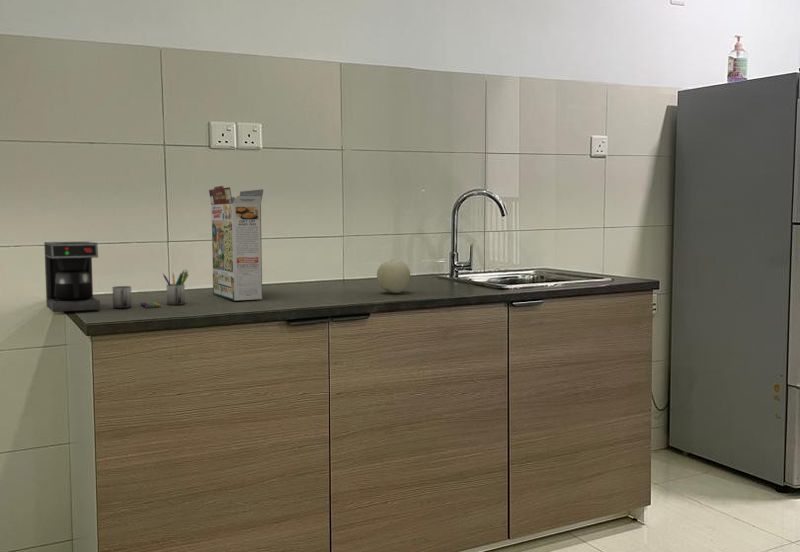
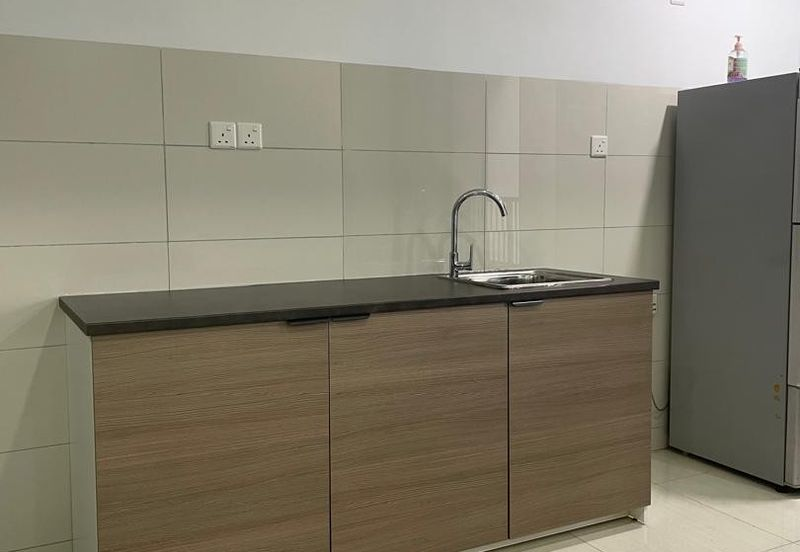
- cereal box [208,185,264,302]
- fruit [376,258,411,294]
- coffee maker [43,241,190,313]
